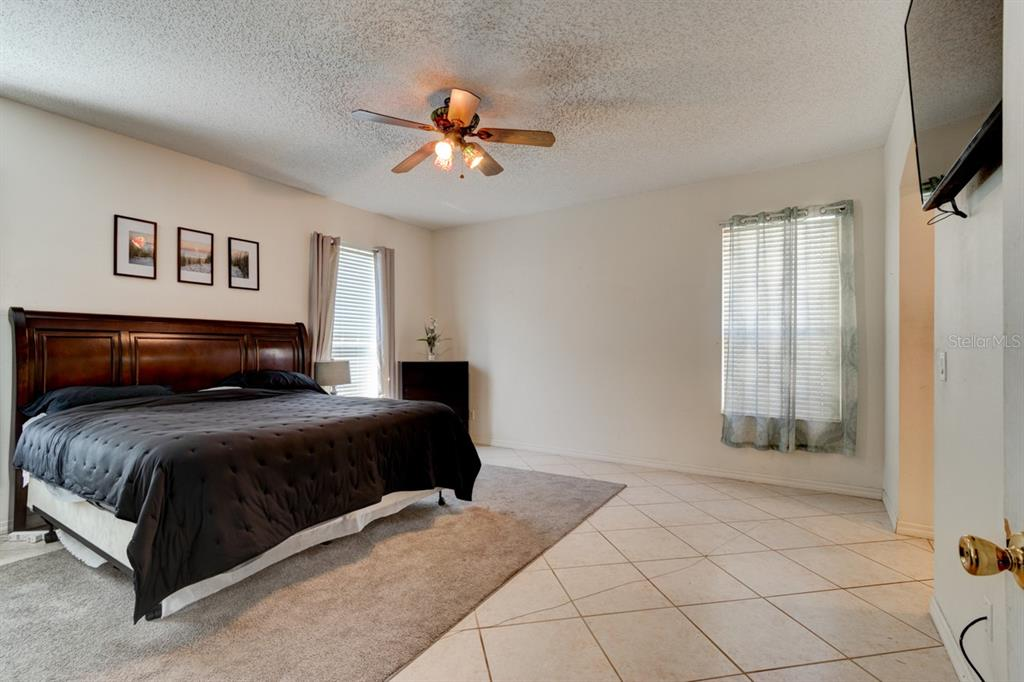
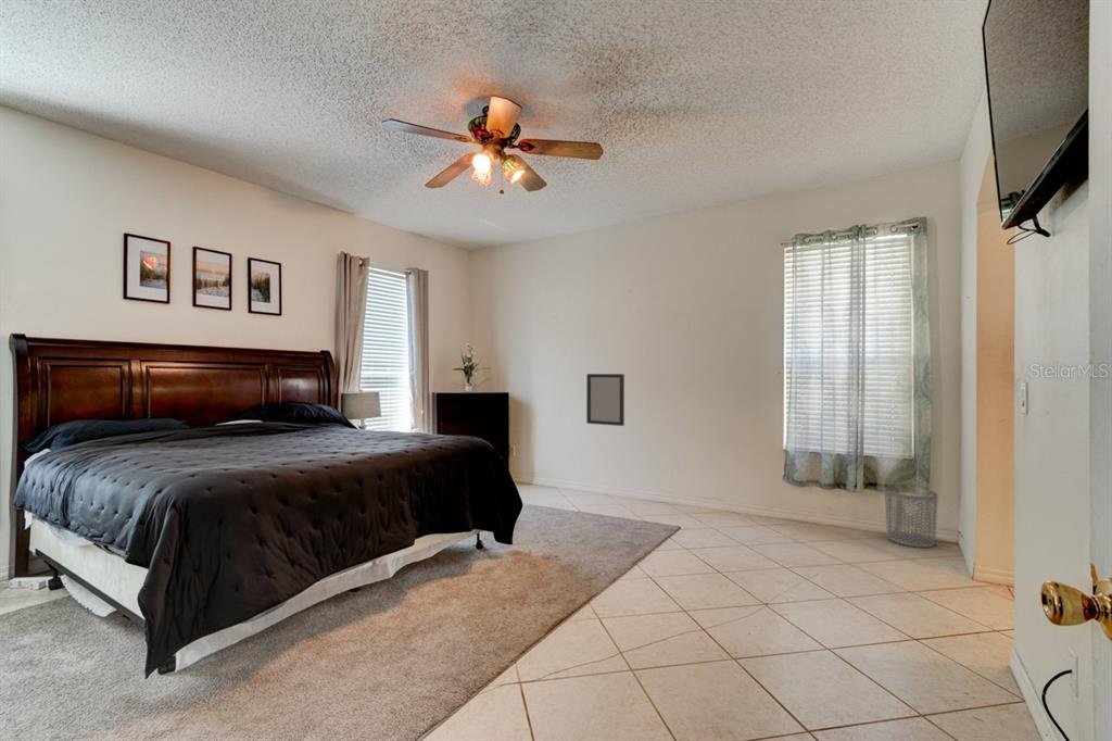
+ home mirror [585,373,626,427]
+ waste bin [884,486,938,549]
